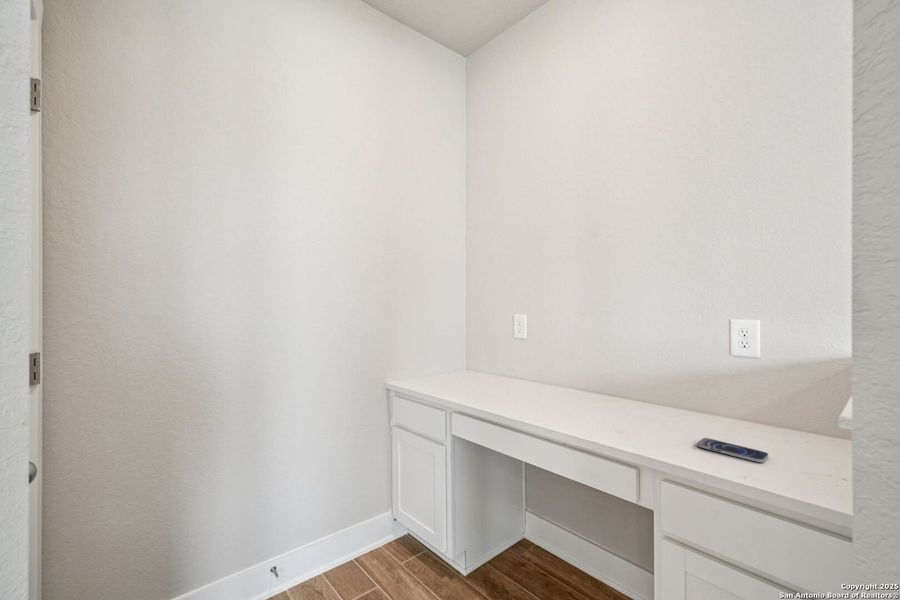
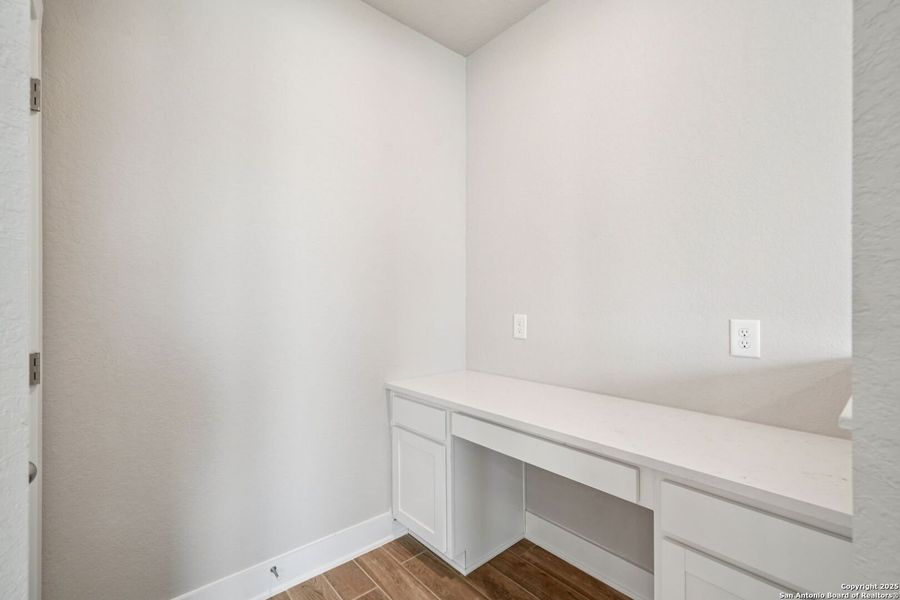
- smartphone [696,437,769,464]
